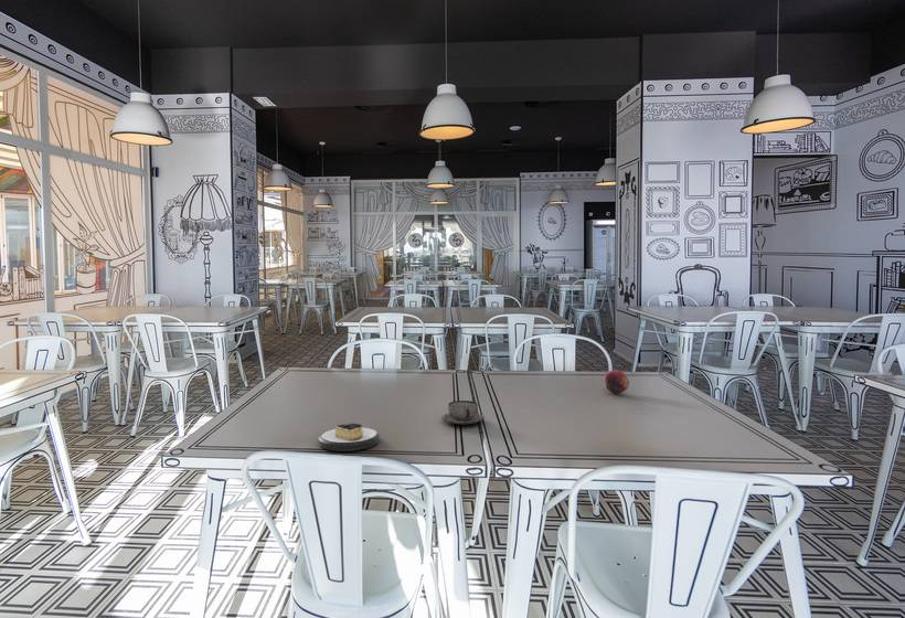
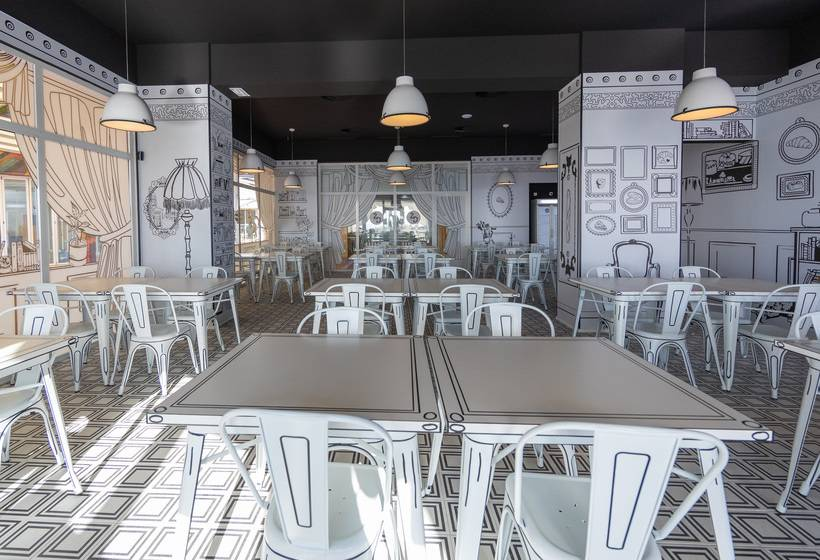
- teacup [440,399,486,426]
- cake slice [318,423,381,452]
- fruit [604,370,630,395]
